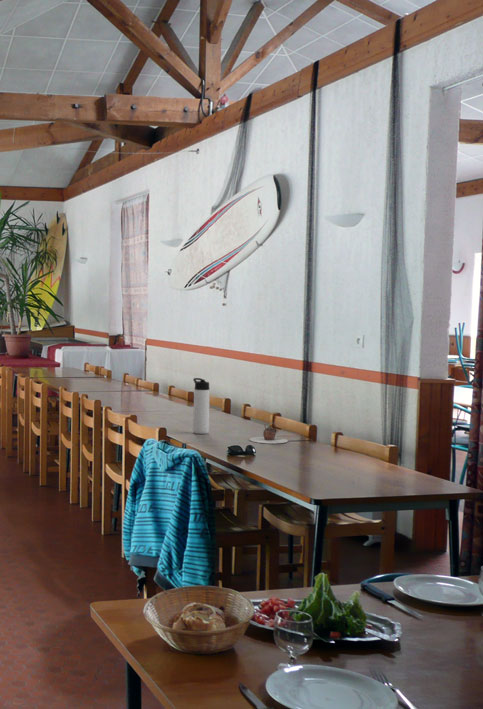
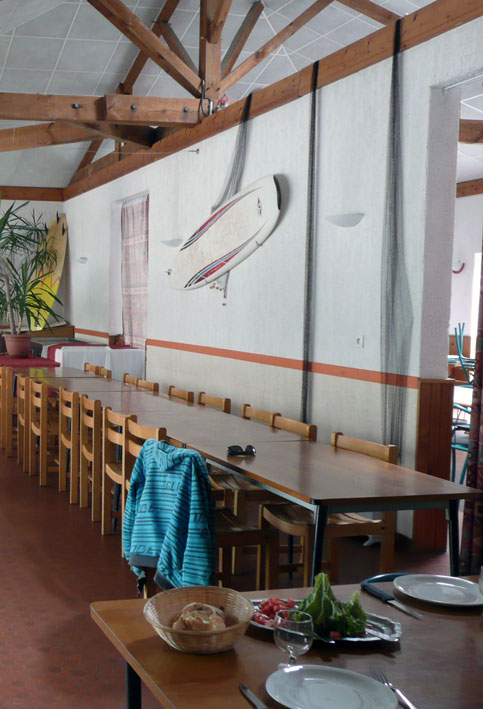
- teapot [248,421,289,444]
- thermos bottle [192,377,210,435]
